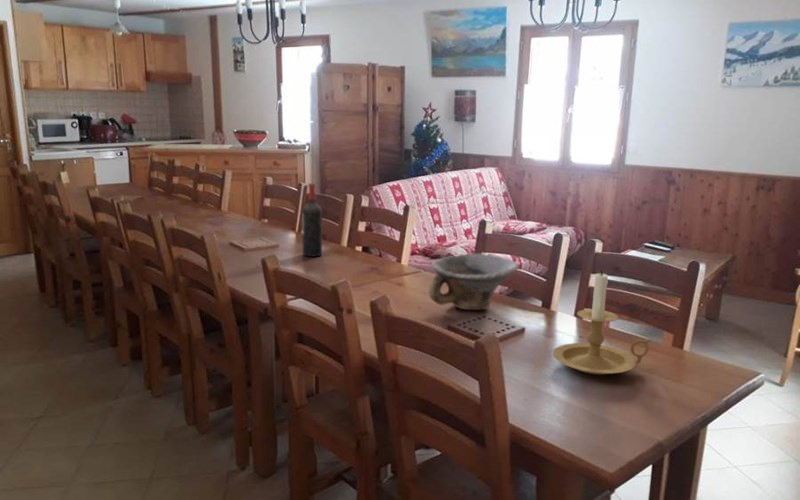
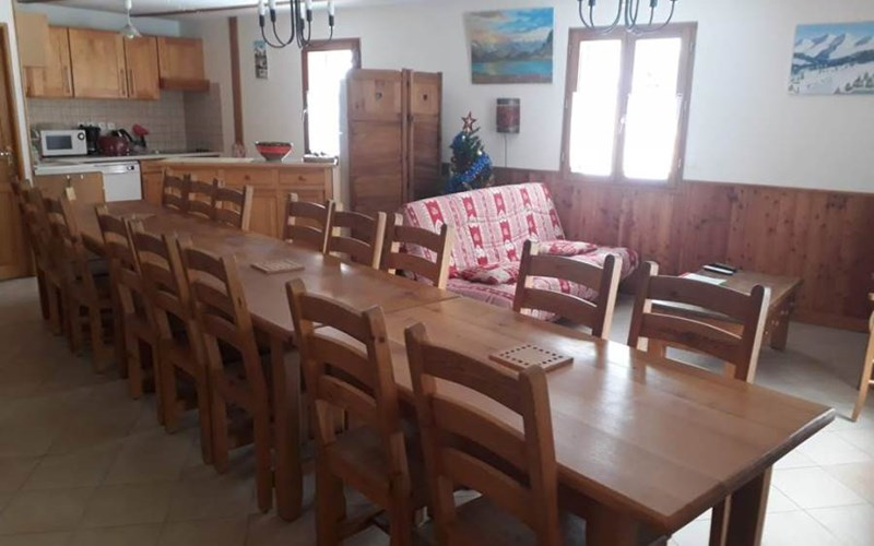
- bowl [428,253,520,311]
- wine bottle [301,182,323,258]
- candle holder [552,269,652,376]
